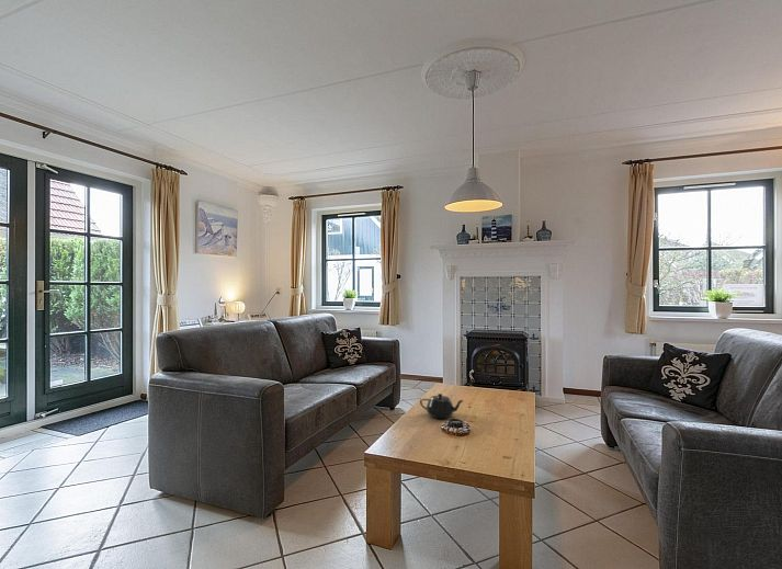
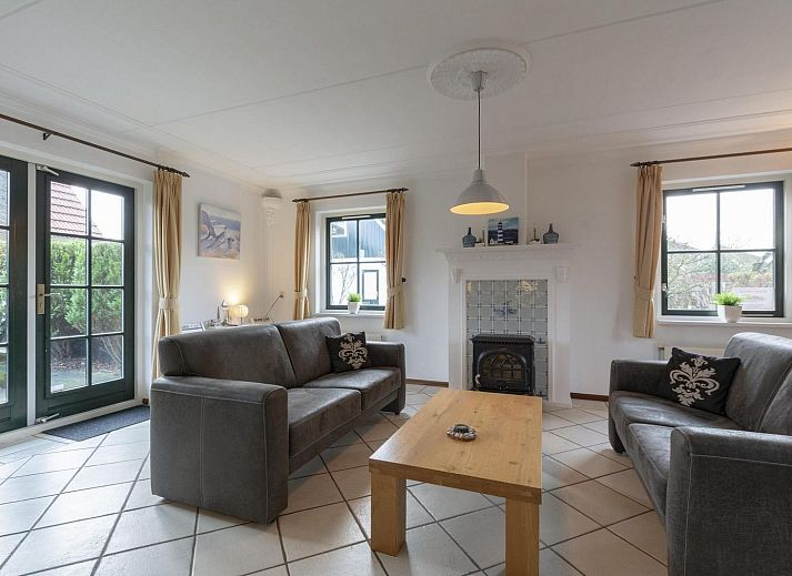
- teapot [419,392,465,420]
